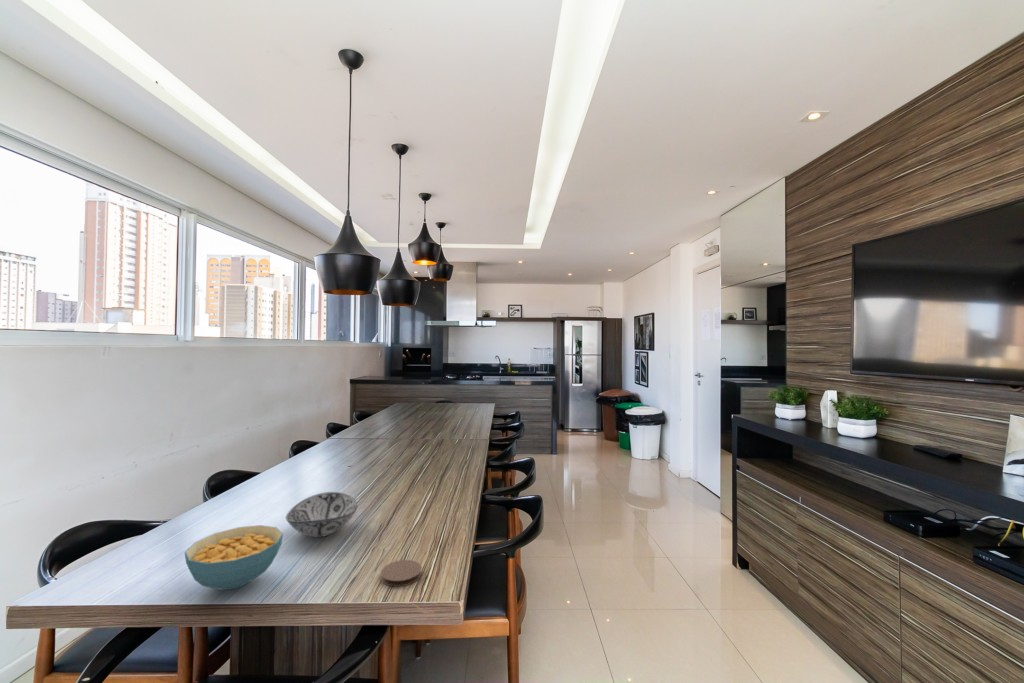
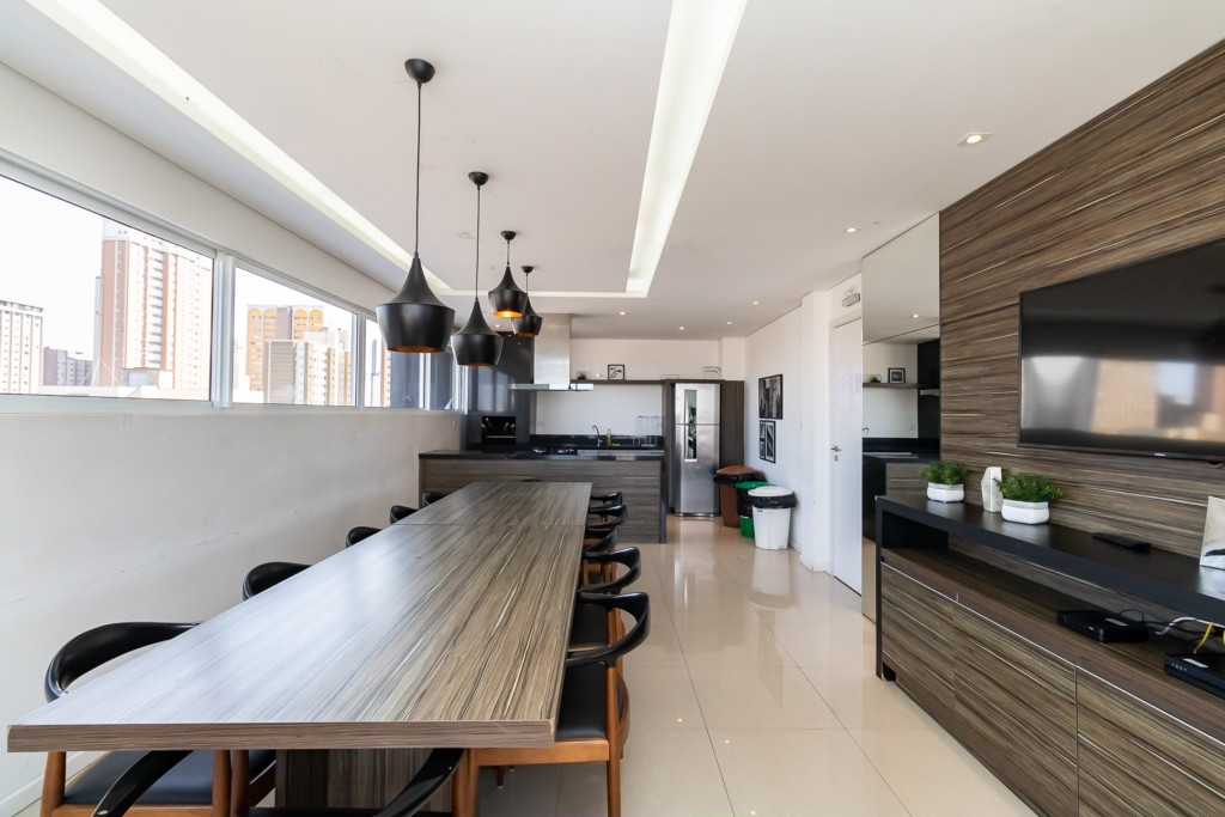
- cereal bowl [184,524,284,591]
- decorative bowl [285,491,358,538]
- coaster [380,559,423,588]
